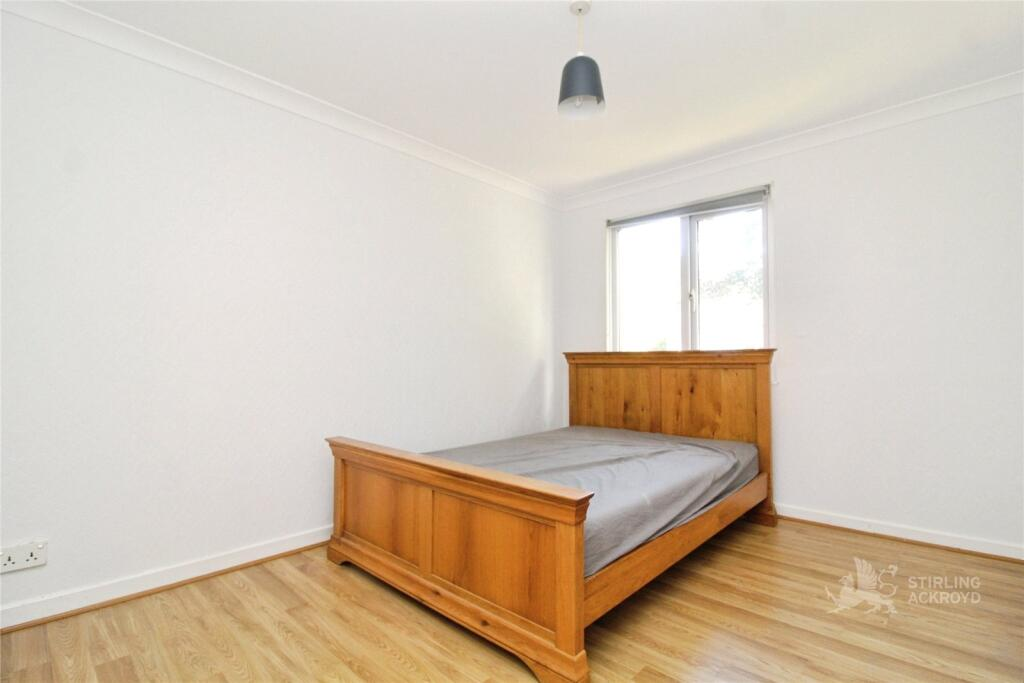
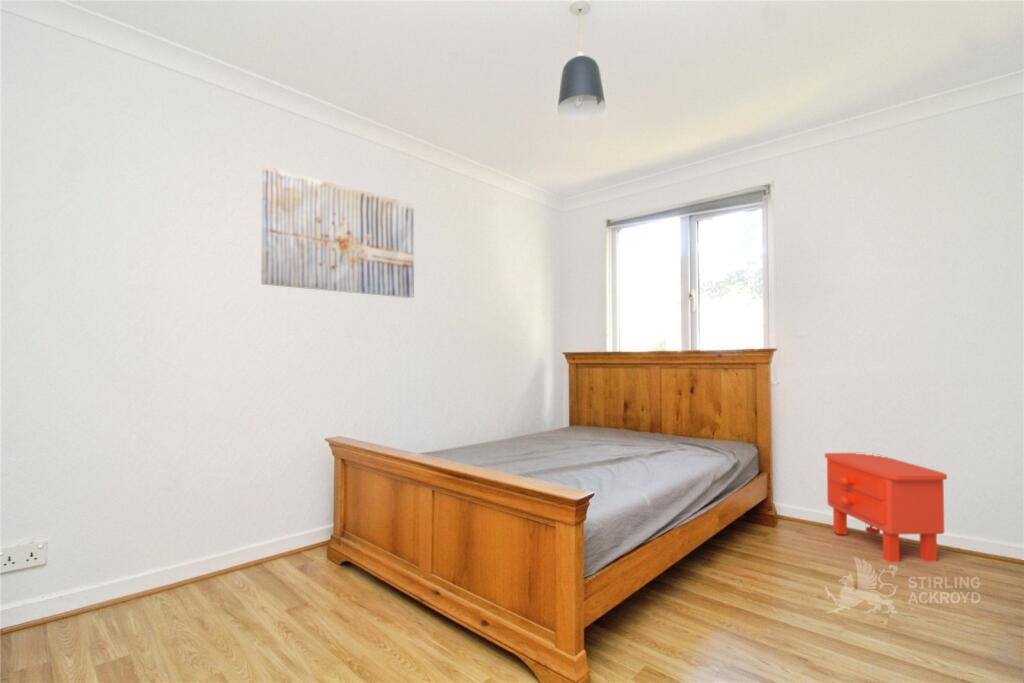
+ wall art [260,165,415,299]
+ nightstand [824,452,948,563]
